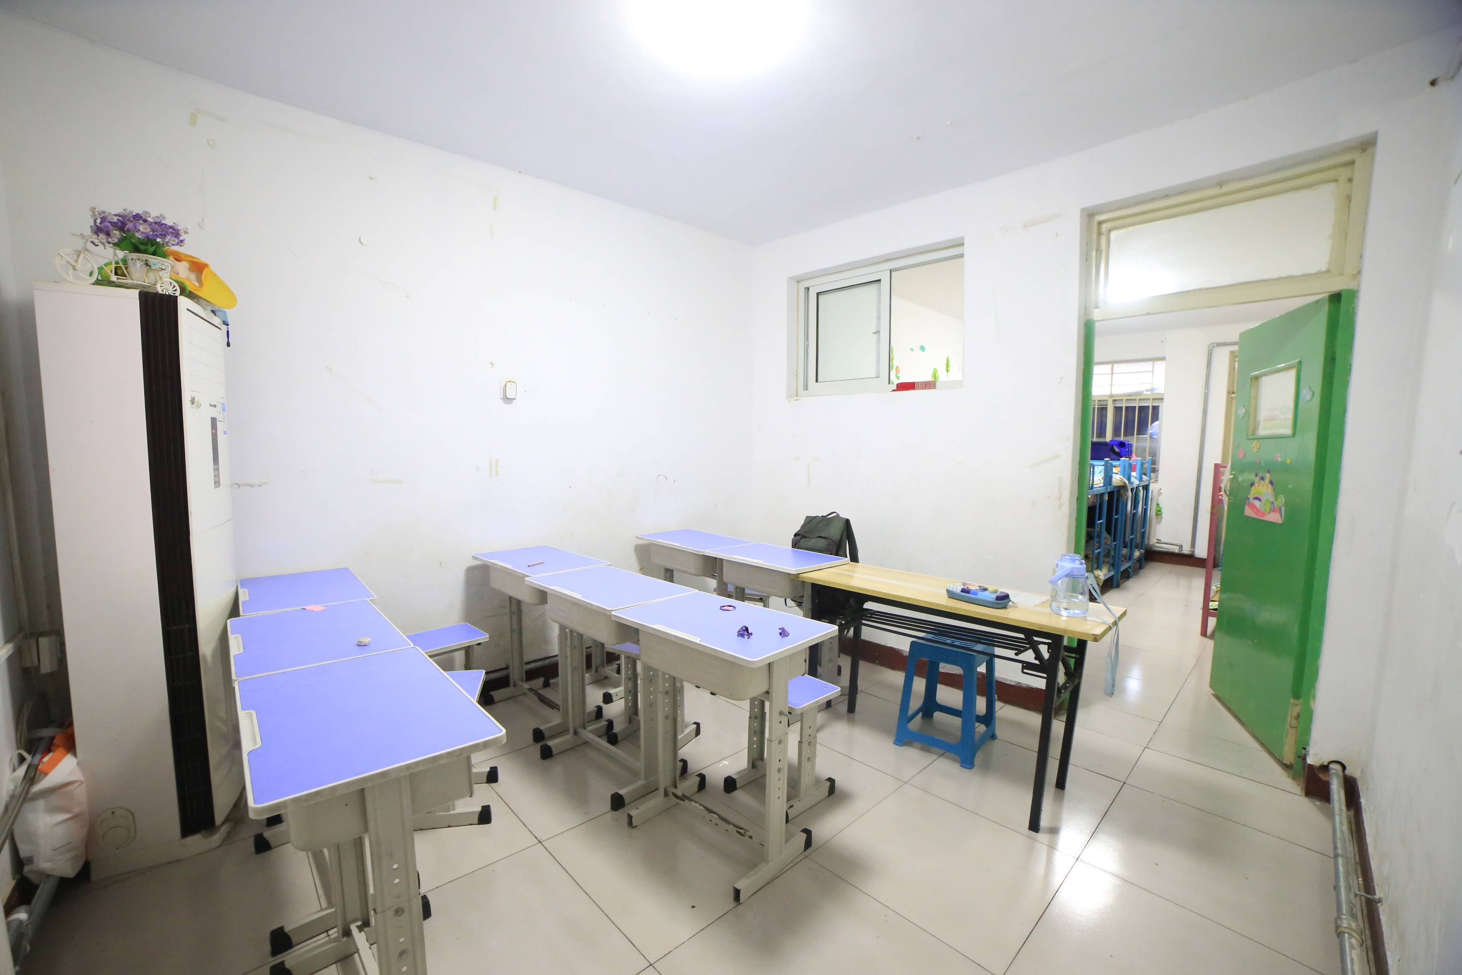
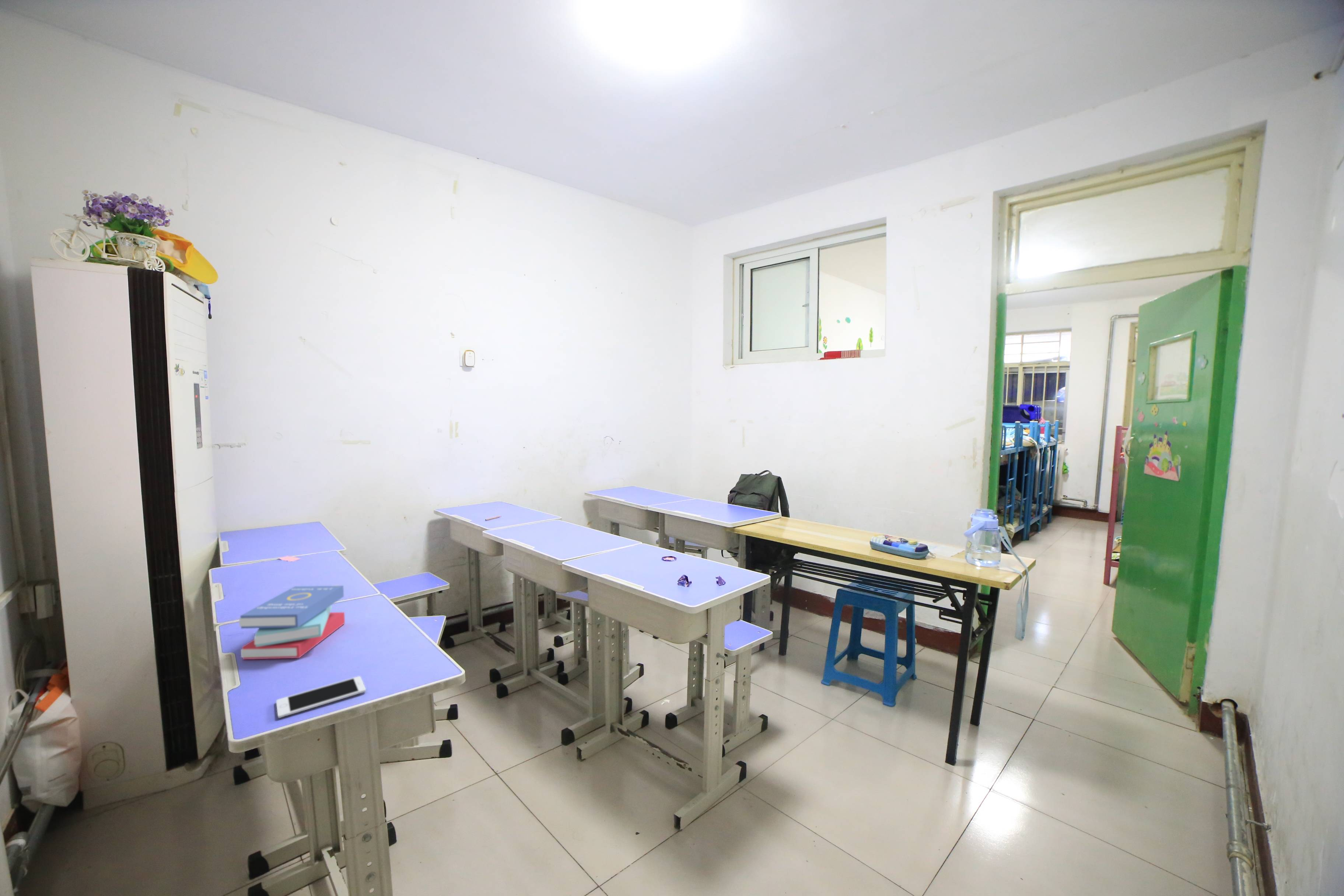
+ cell phone [276,676,366,718]
+ book [239,585,345,660]
